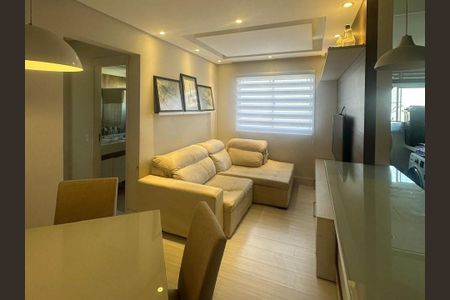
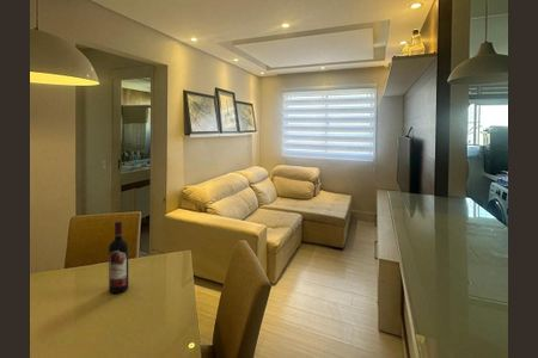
+ wine bottle [108,221,129,294]
